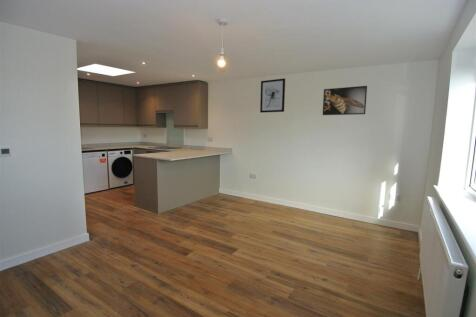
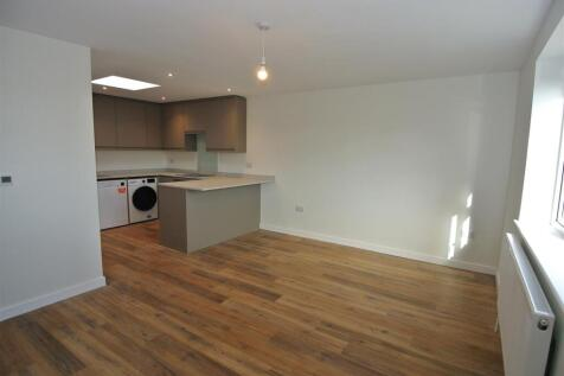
- wall art [259,77,286,113]
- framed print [322,85,368,116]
